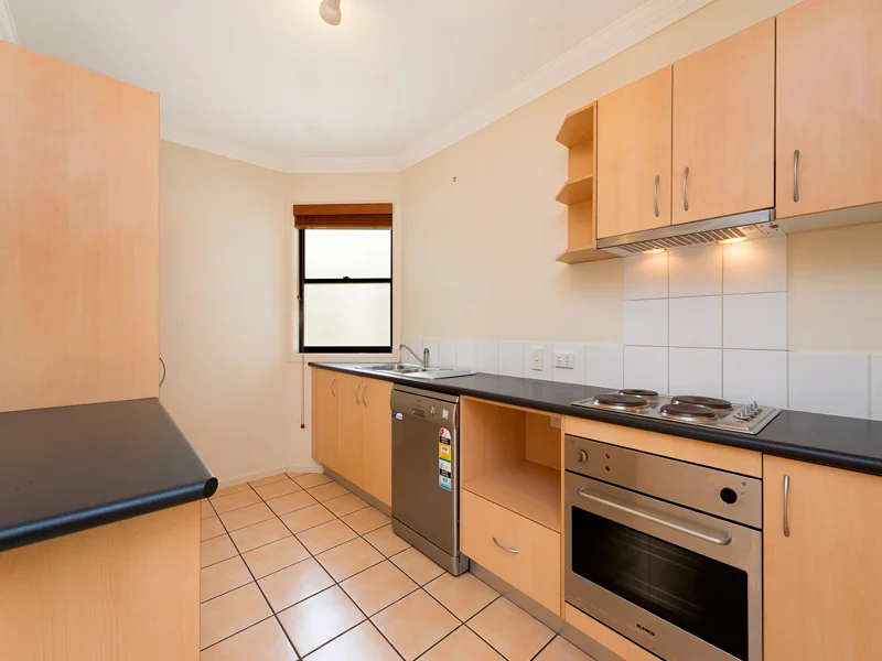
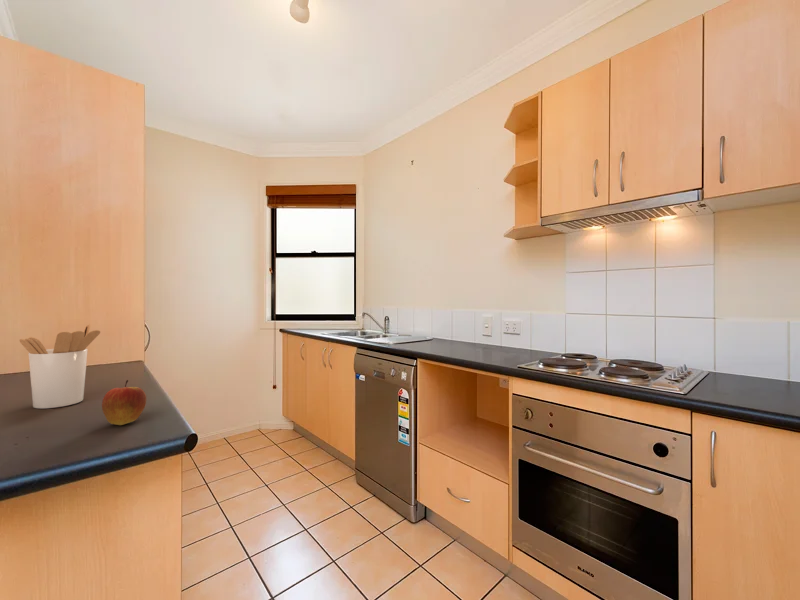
+ fruit [101,379,147,426]
+ utensil holder [19,323,101,409]
